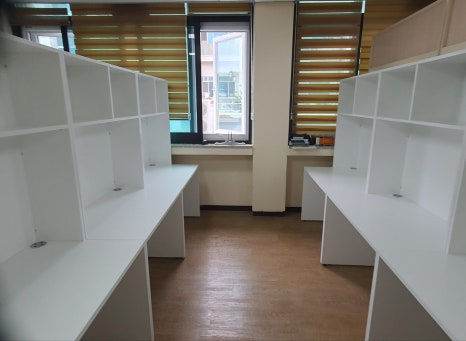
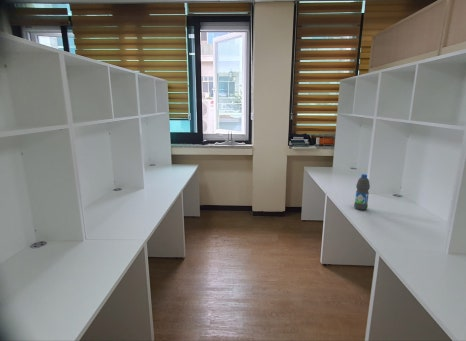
+ water bottle [353,173,371,211]
